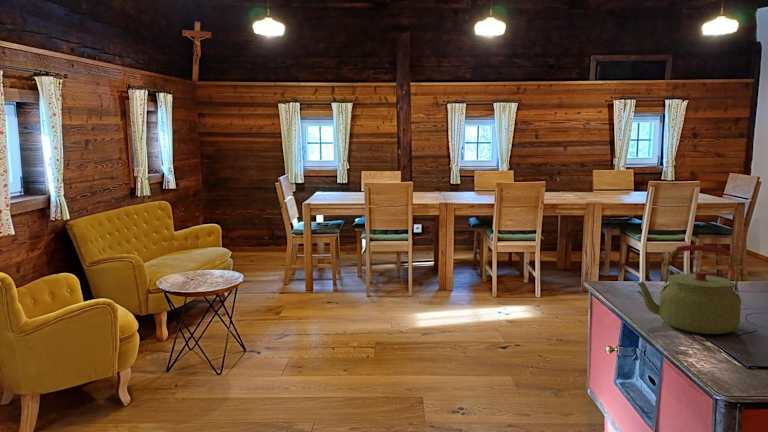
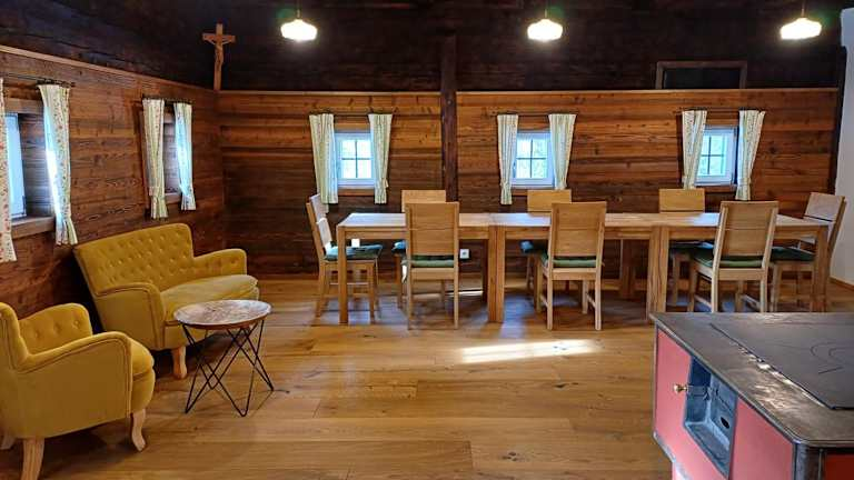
- kettle [637,244,742,335]
